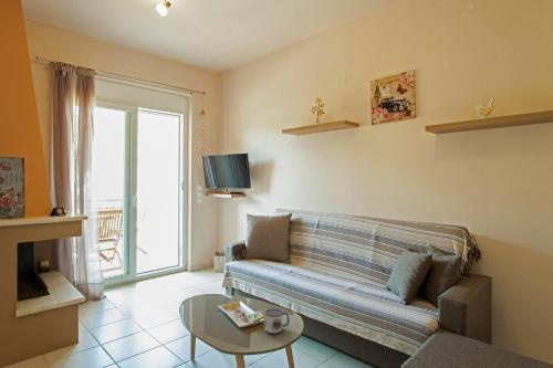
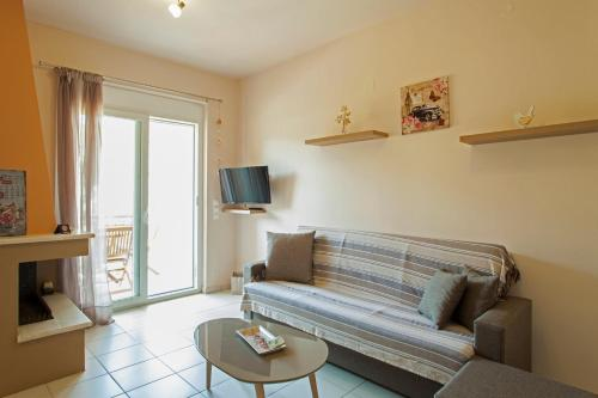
- mug [264,308,291,335]
